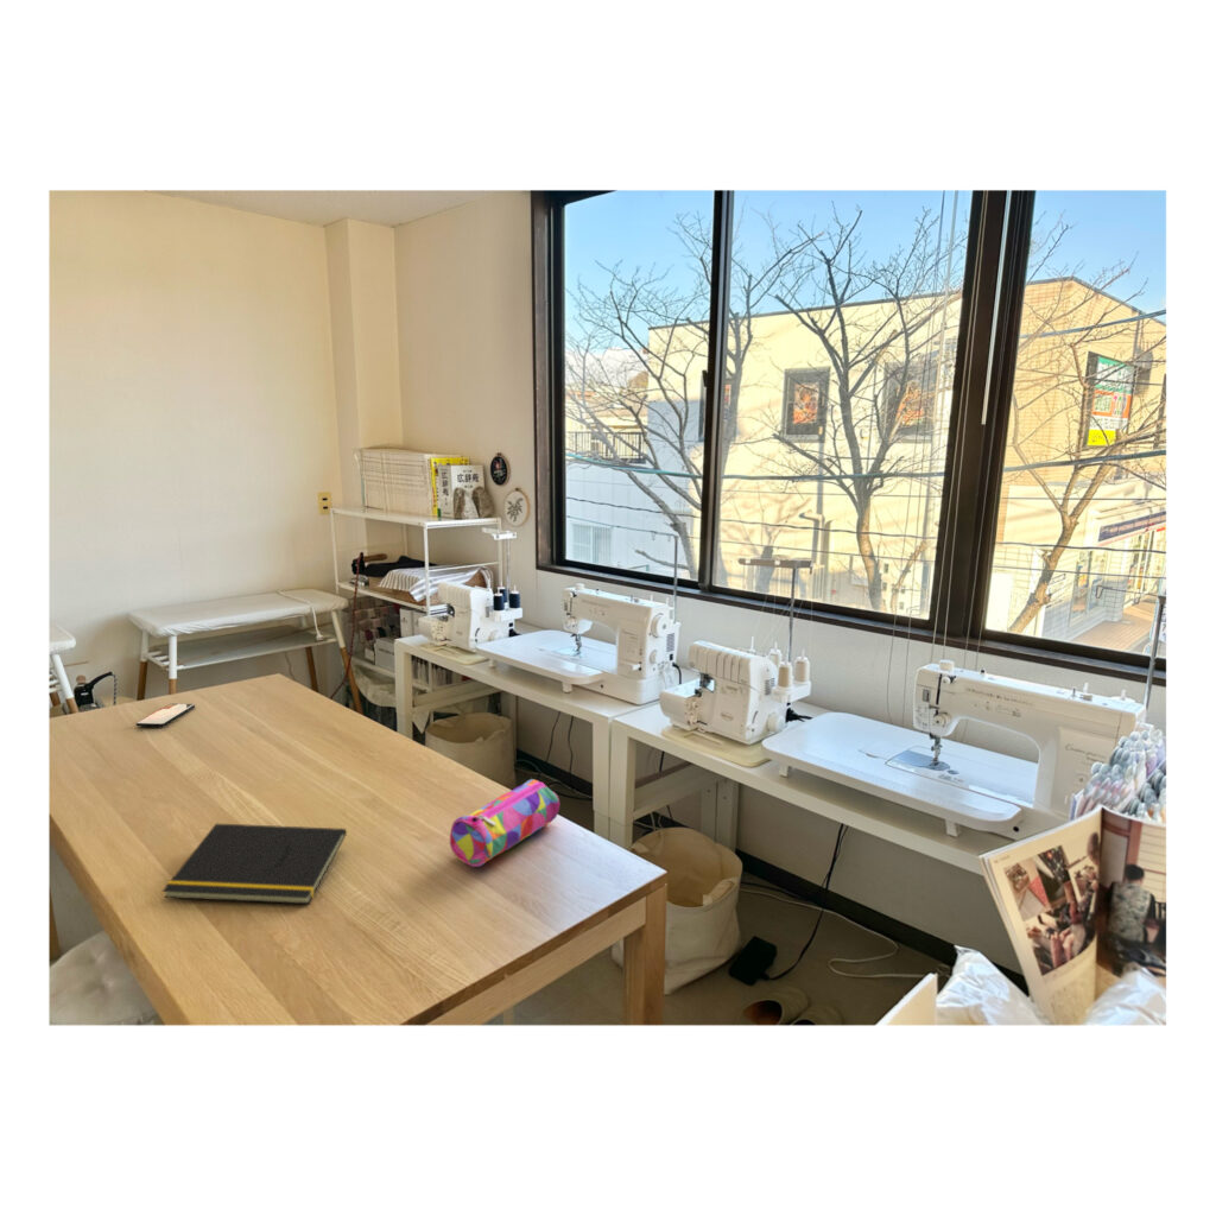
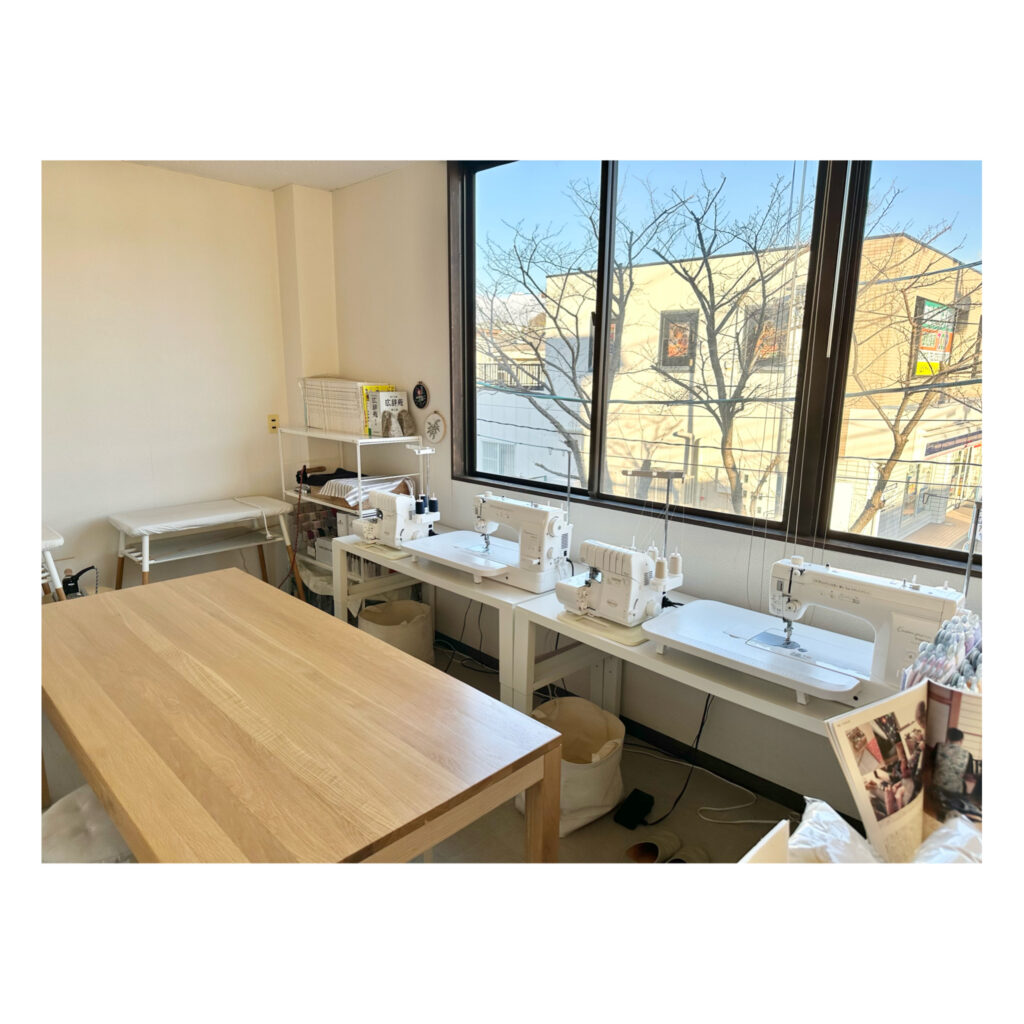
- smartphone [135,703,196,728]
- pencil case [449,778,560,868]
- notepad [162,823,348,905]
